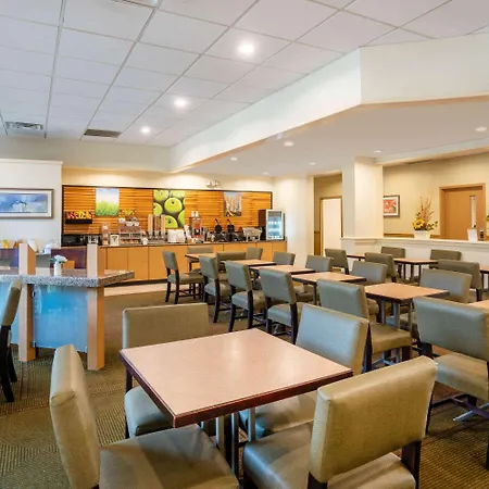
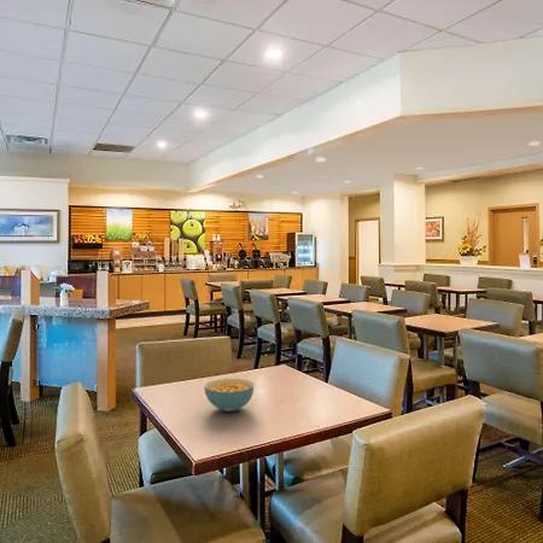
+ cereal bowl [203,378,256,413]
